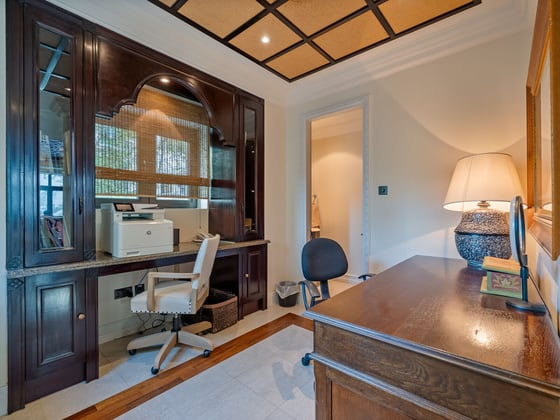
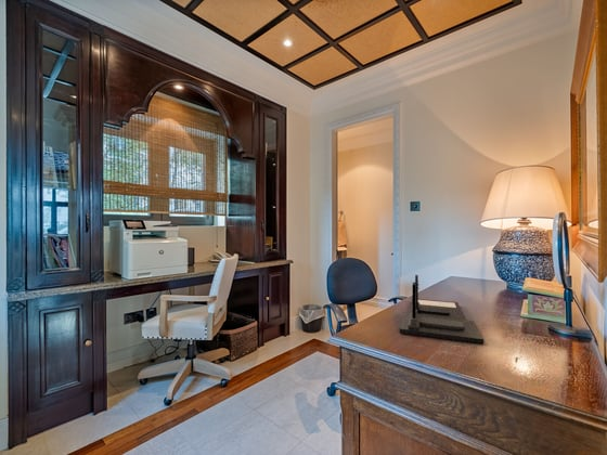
+ desk organizer [399,274,485,344]
